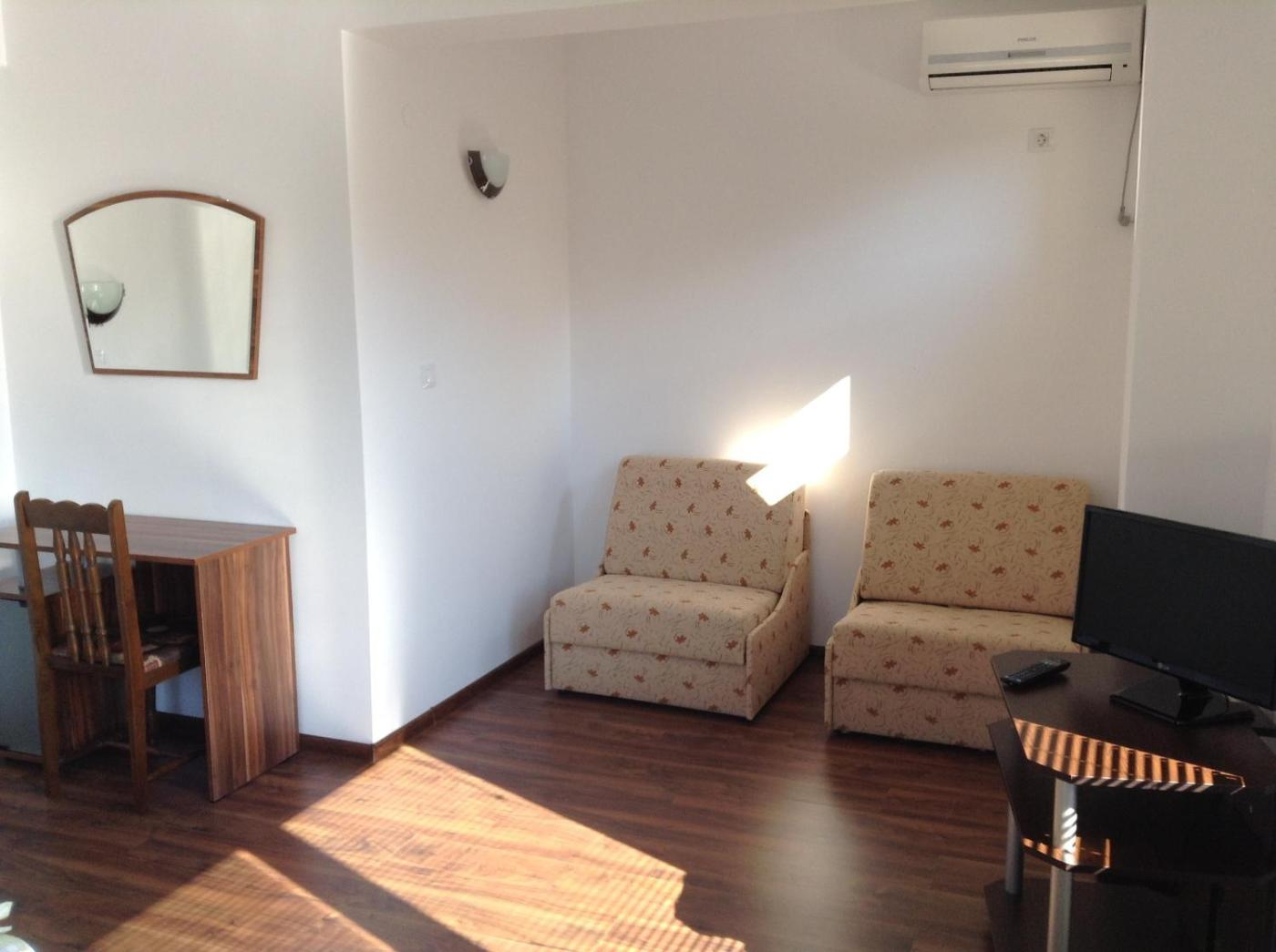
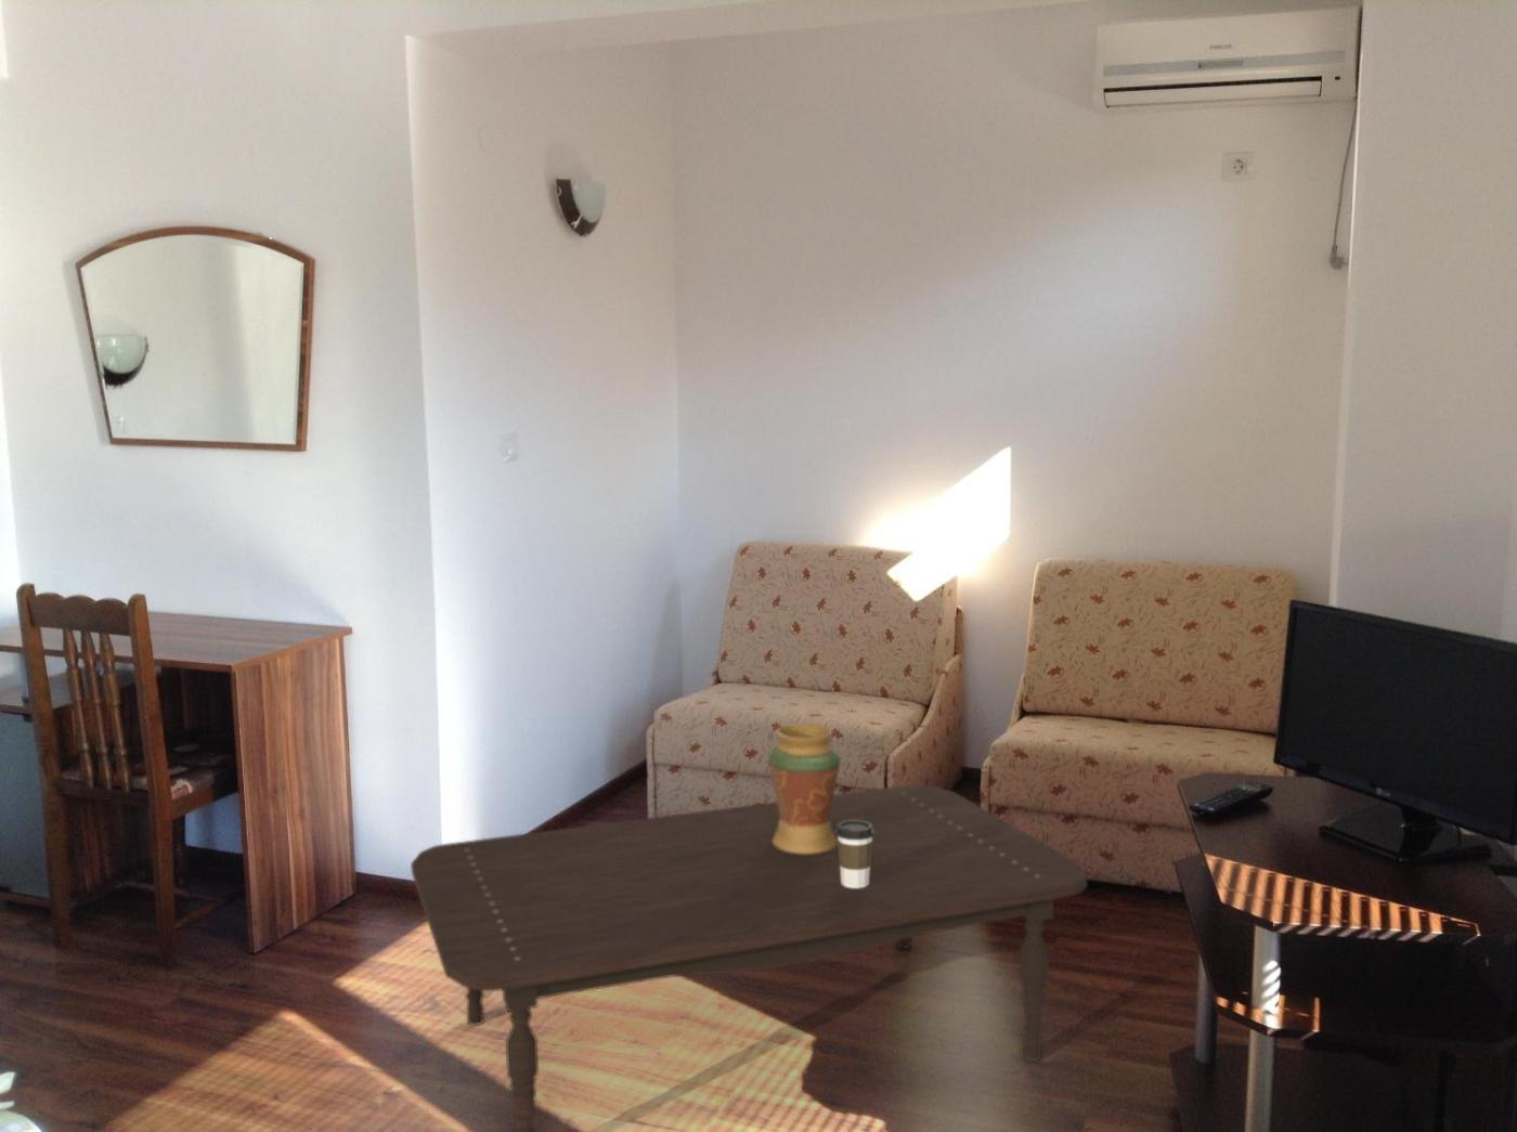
+ coffee cup [837,820,874,888]
+ coffee table [410,784,1088,1132]
+ decorative vase [767,723,842,854]
